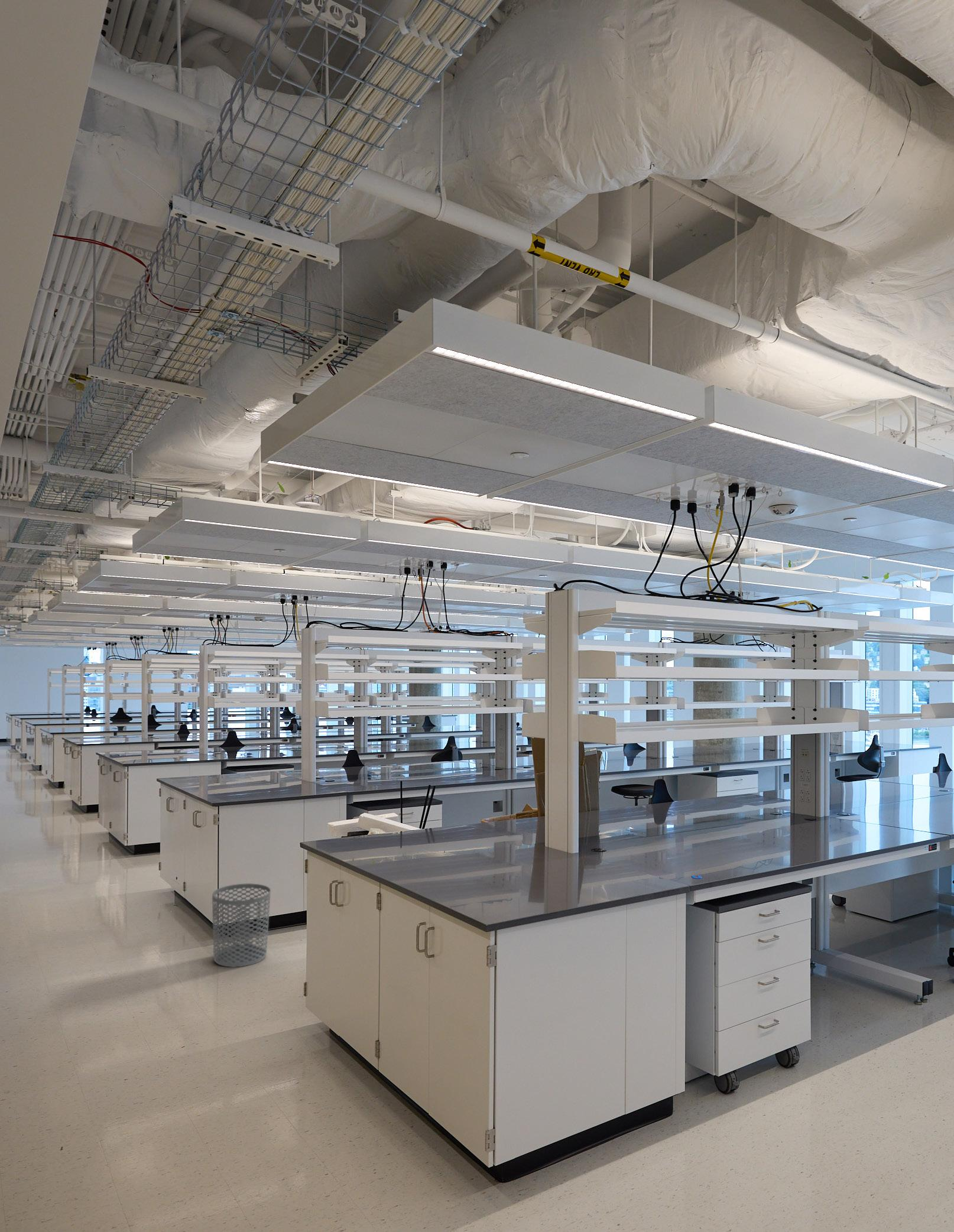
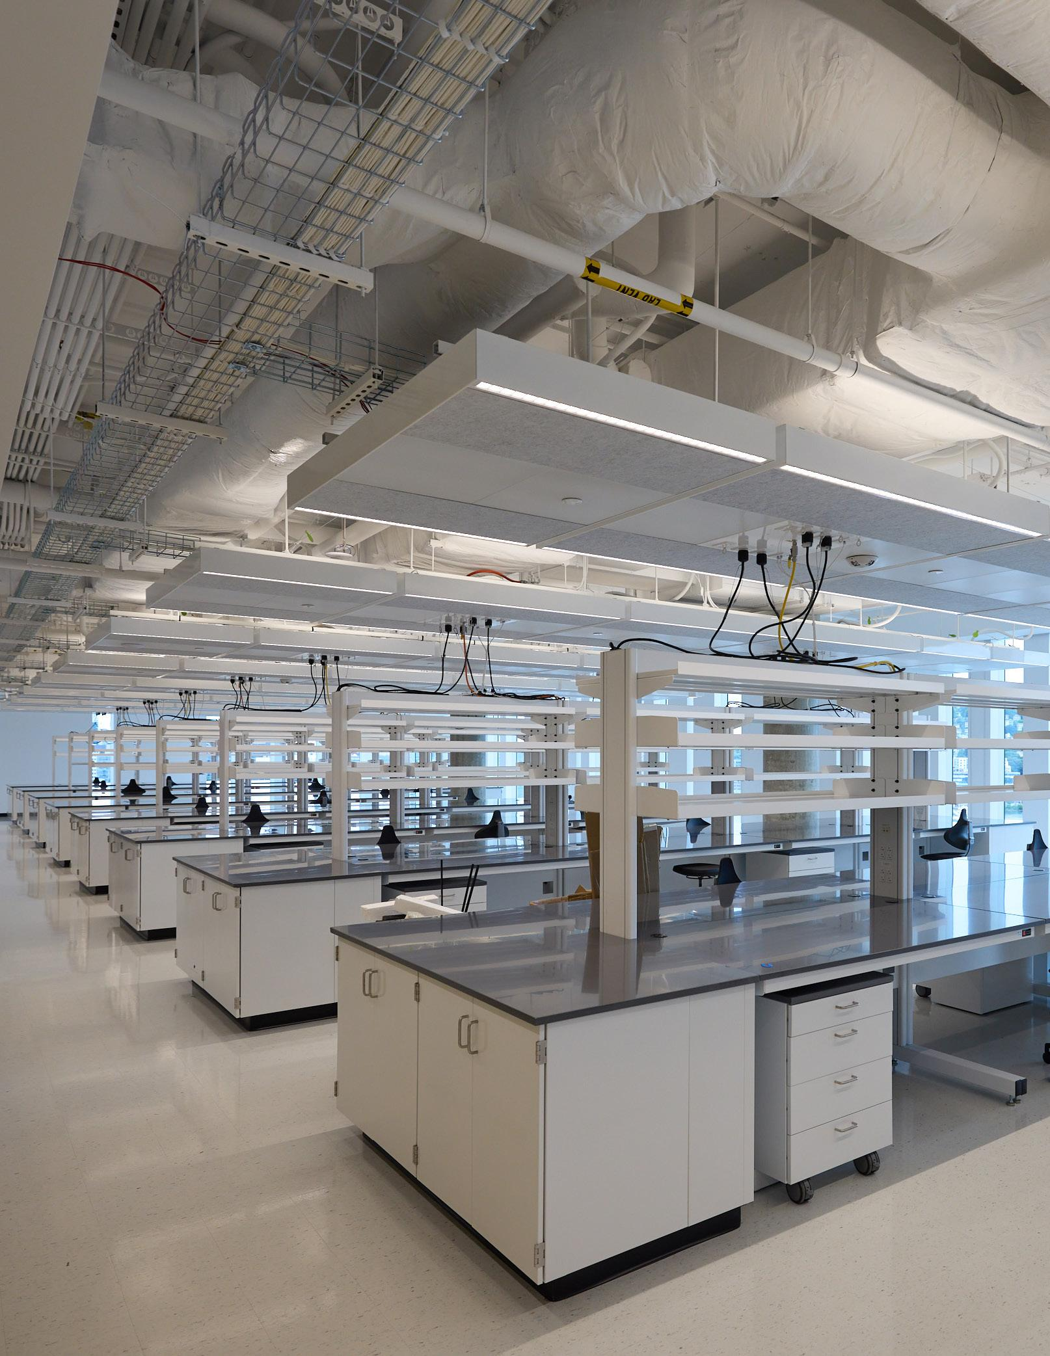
- waste bin [212,883,271,968]
